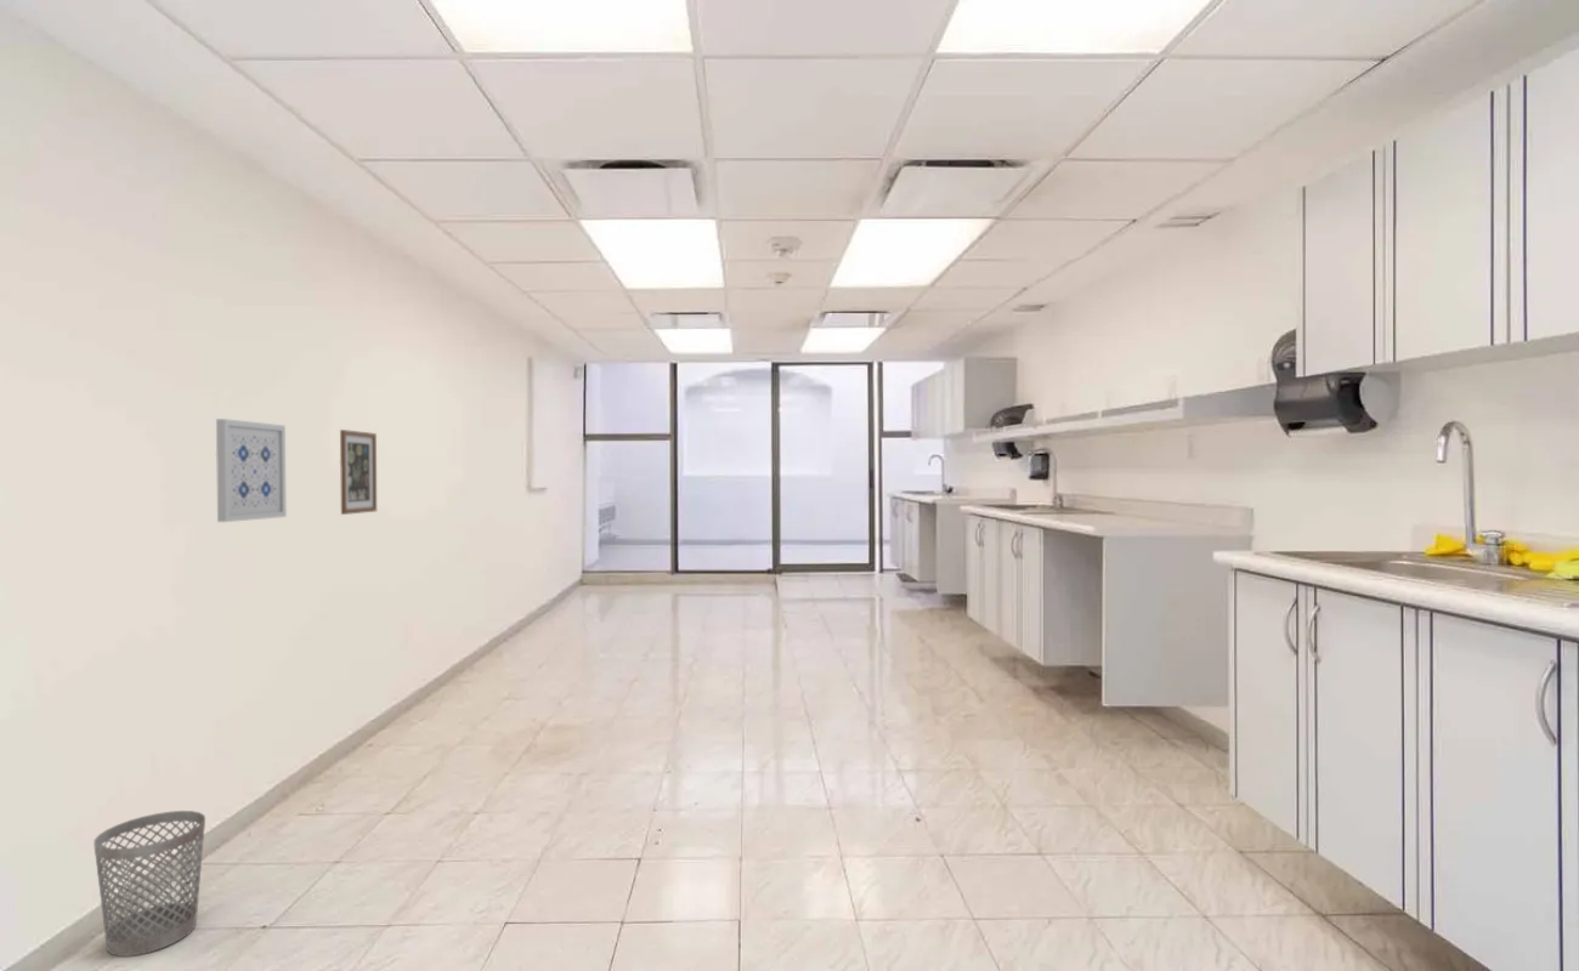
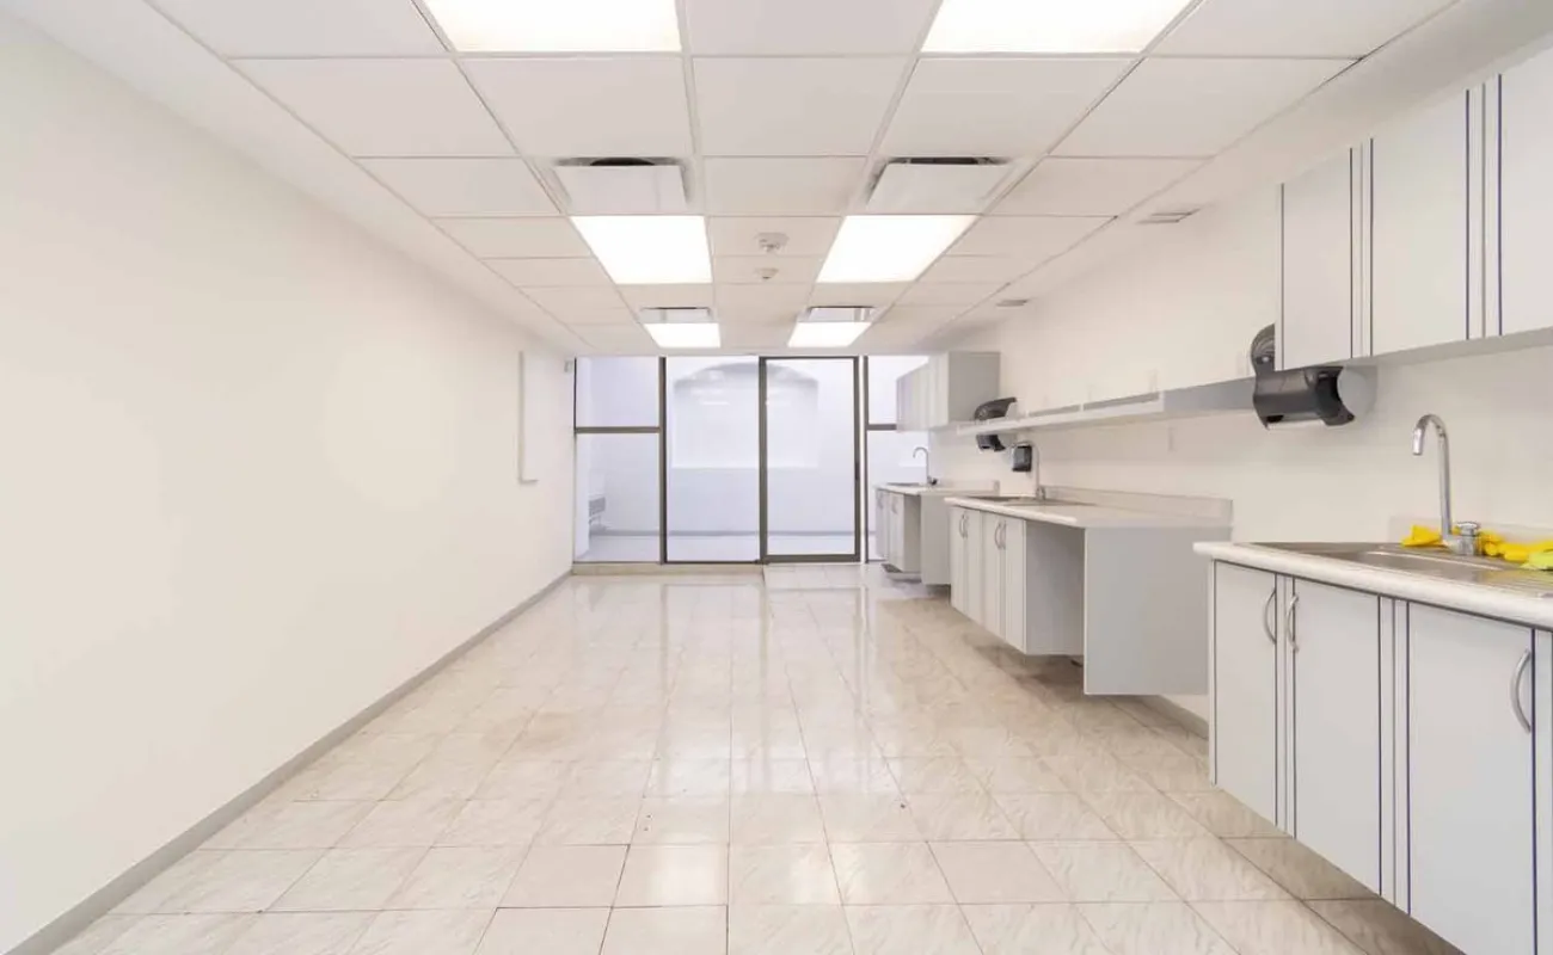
- wall art [339,428,378,516]
- wastebasket [92,810,206,958]
- wall art [215,418,288,523]
